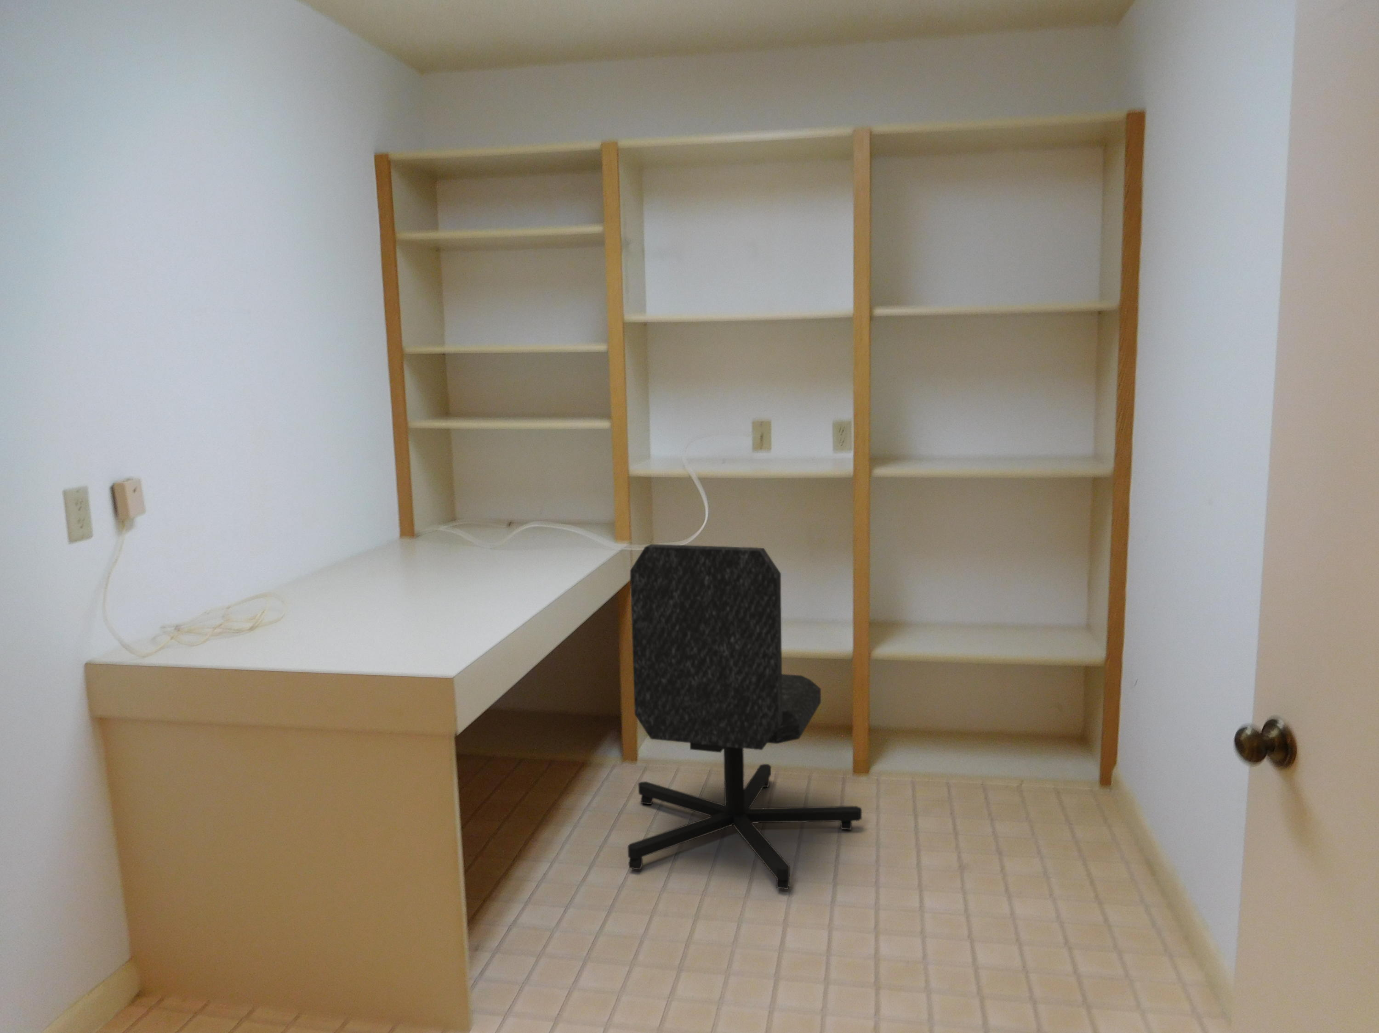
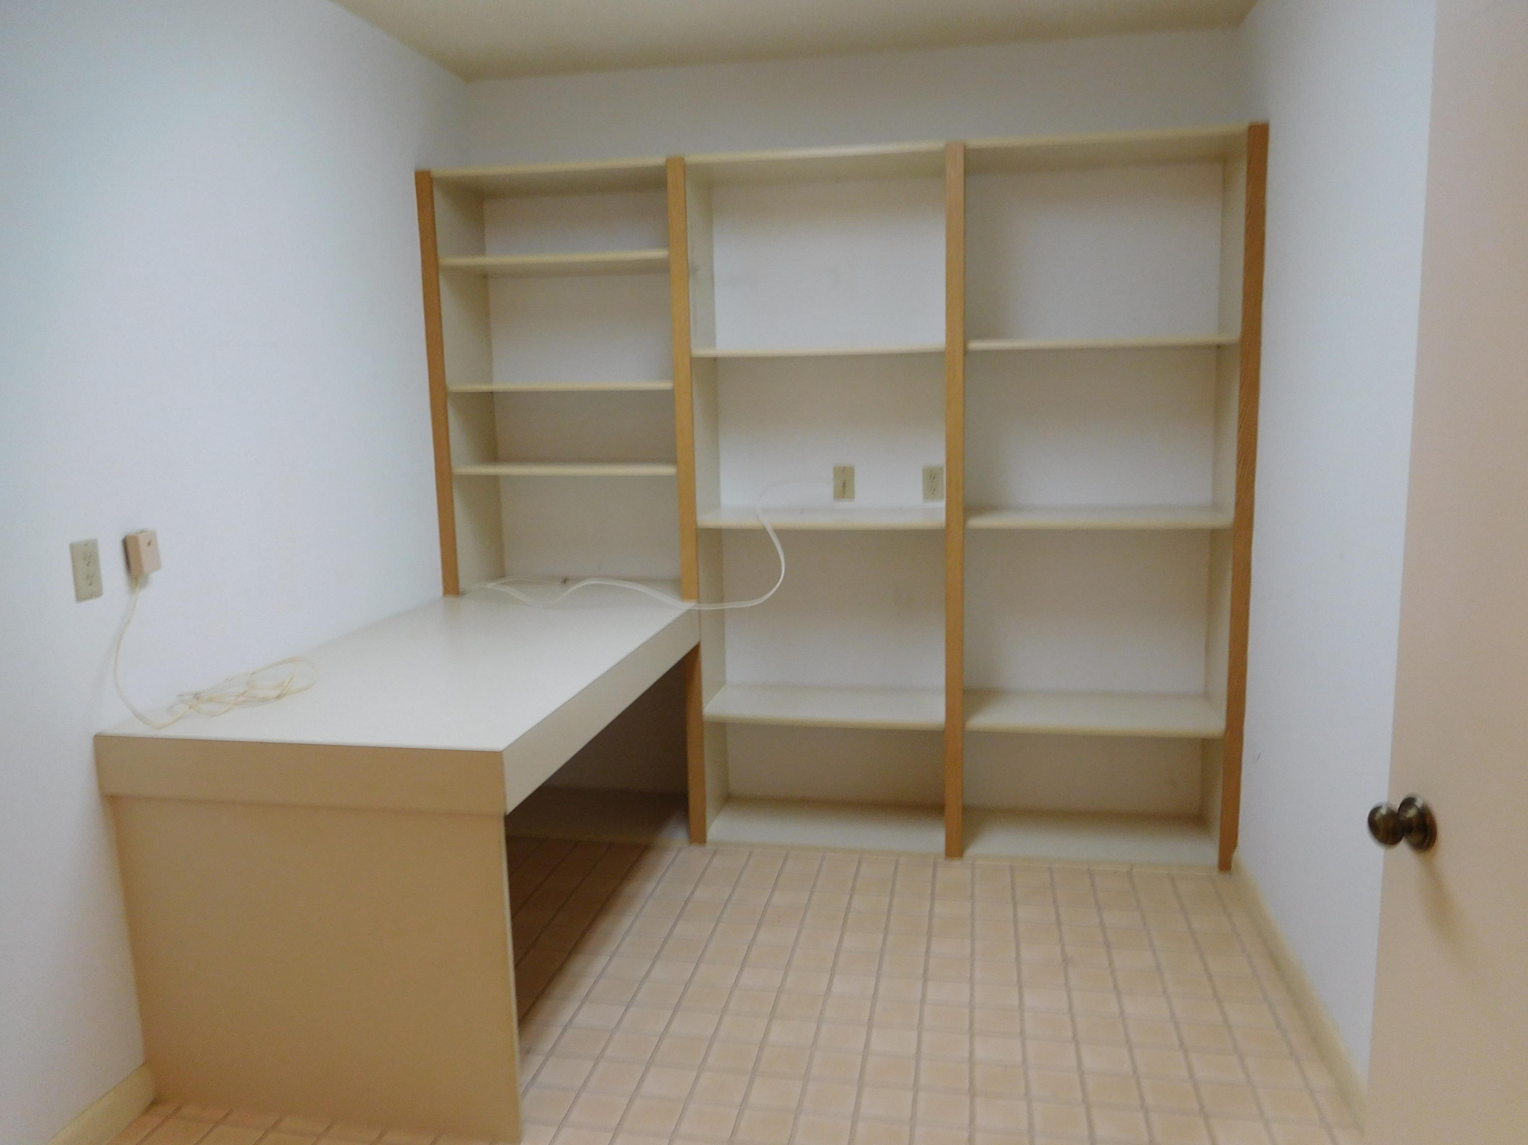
- chair [628,544,862,890]
